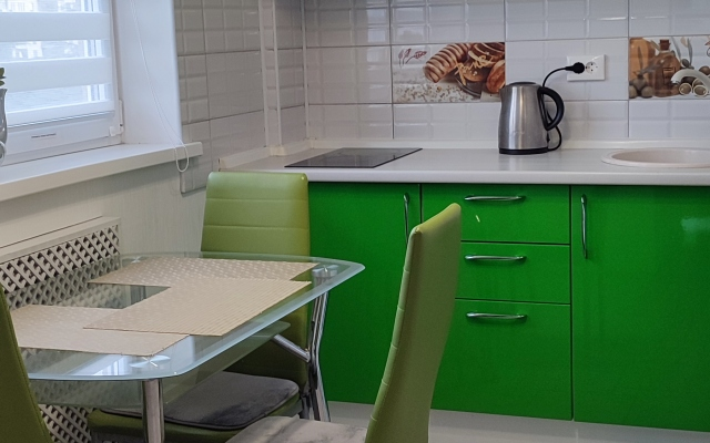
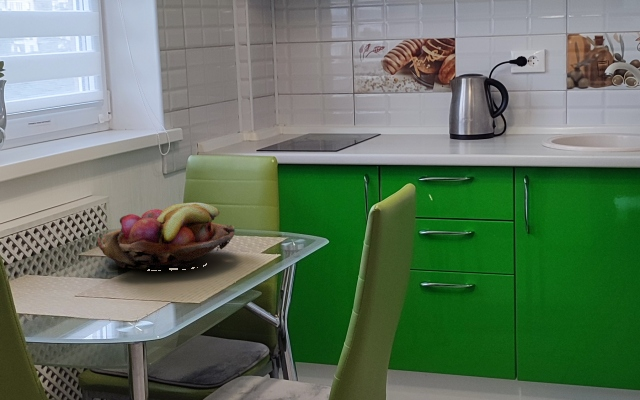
+ fruit basket [97,202,236,271]
